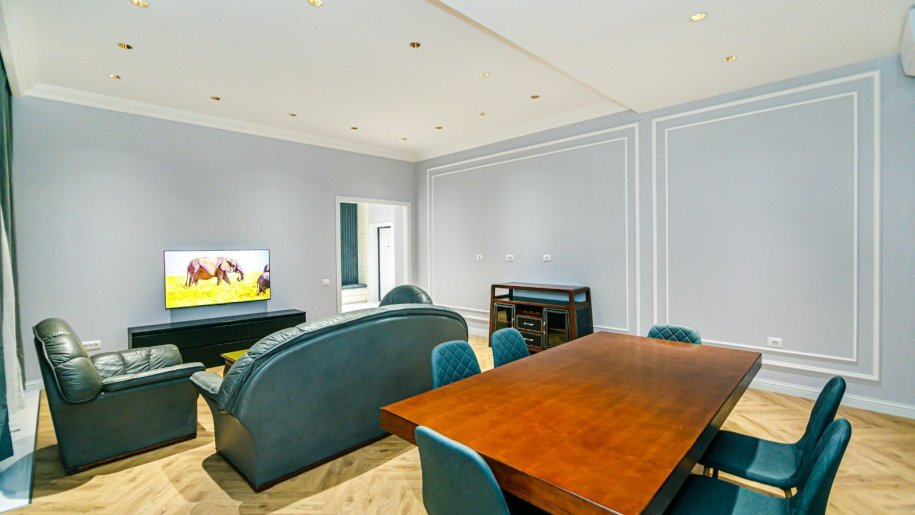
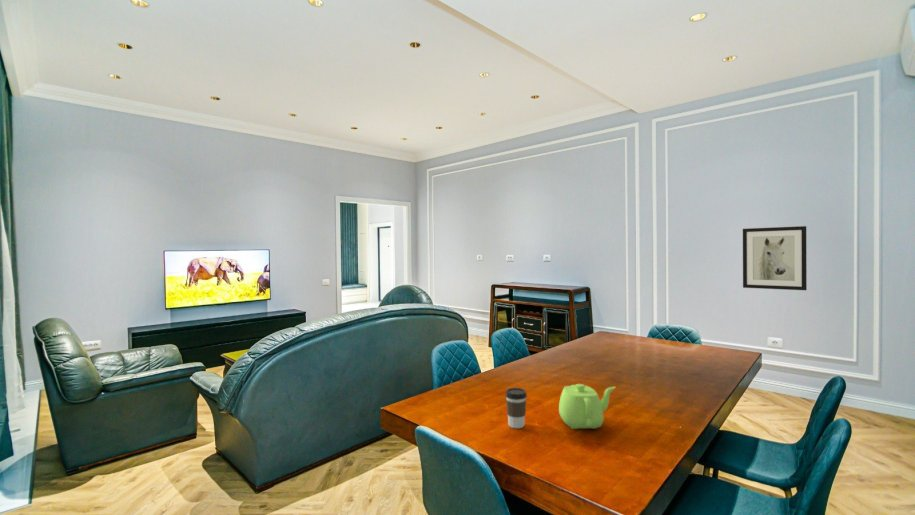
+ teapot [558,383,617,430]
+ wall art [742,225,808,291]
+ coffee cup [504,387,528,429]
